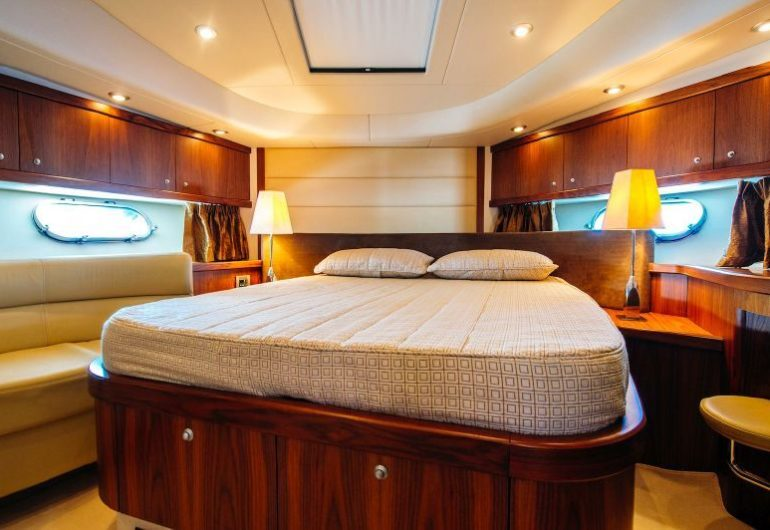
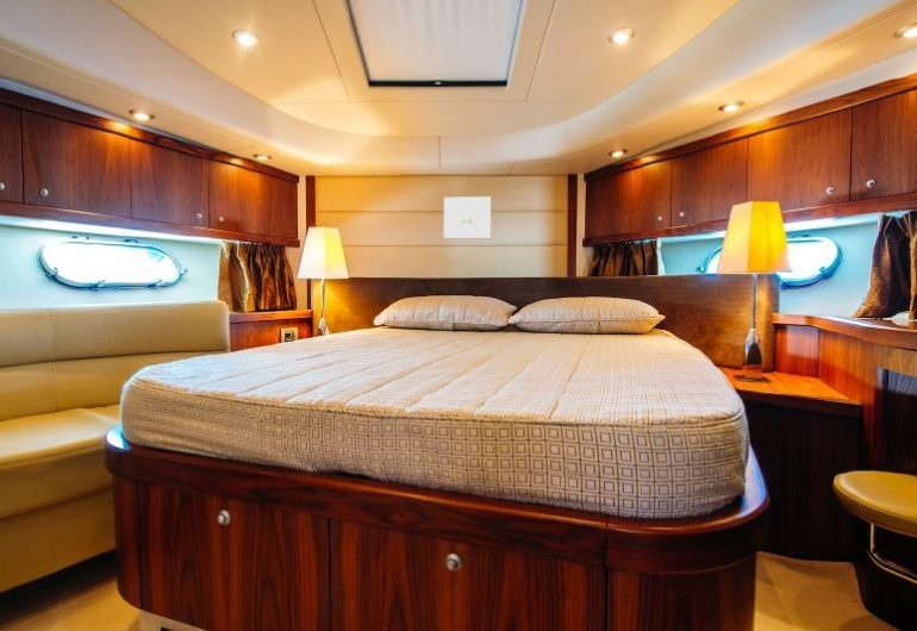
+ wall art [443,195,492,239]
